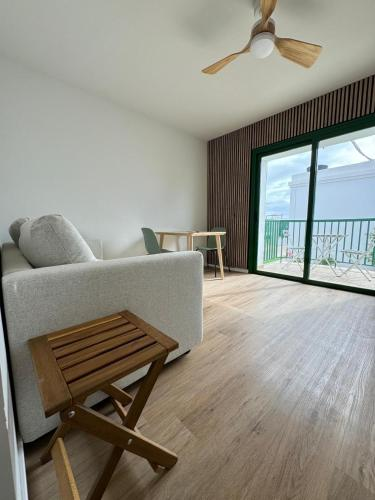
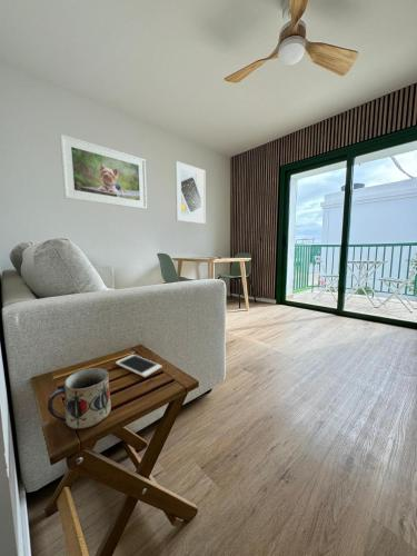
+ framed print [175,160,207,225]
+ cell phone [115,354,163,378]
+ mug [47,367,112,430]
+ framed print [59,133,148,210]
